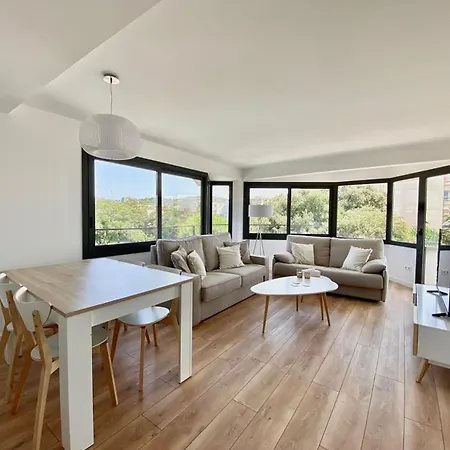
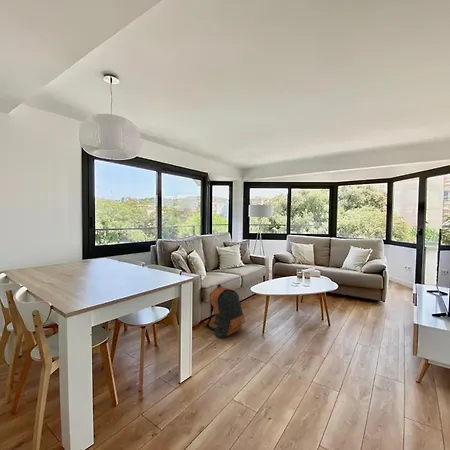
+ backpack [203,283,247,339]
